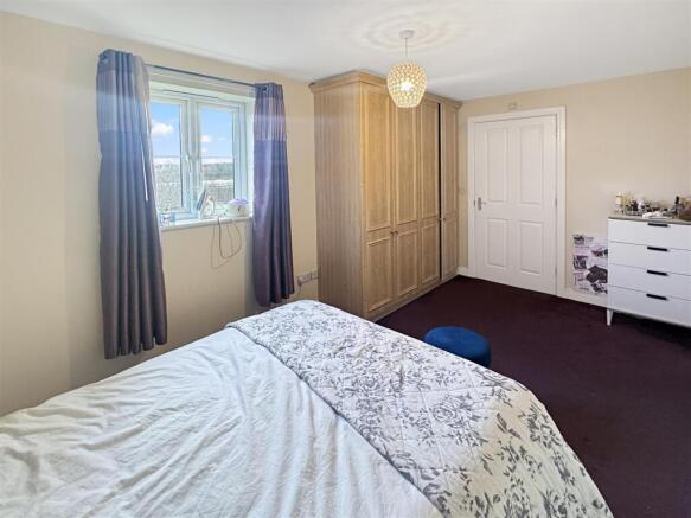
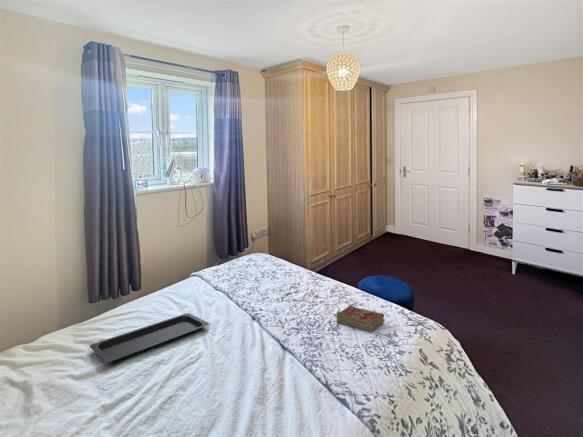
+ serving tray [89,312,210,364]
+ book [336,304,385,333]
